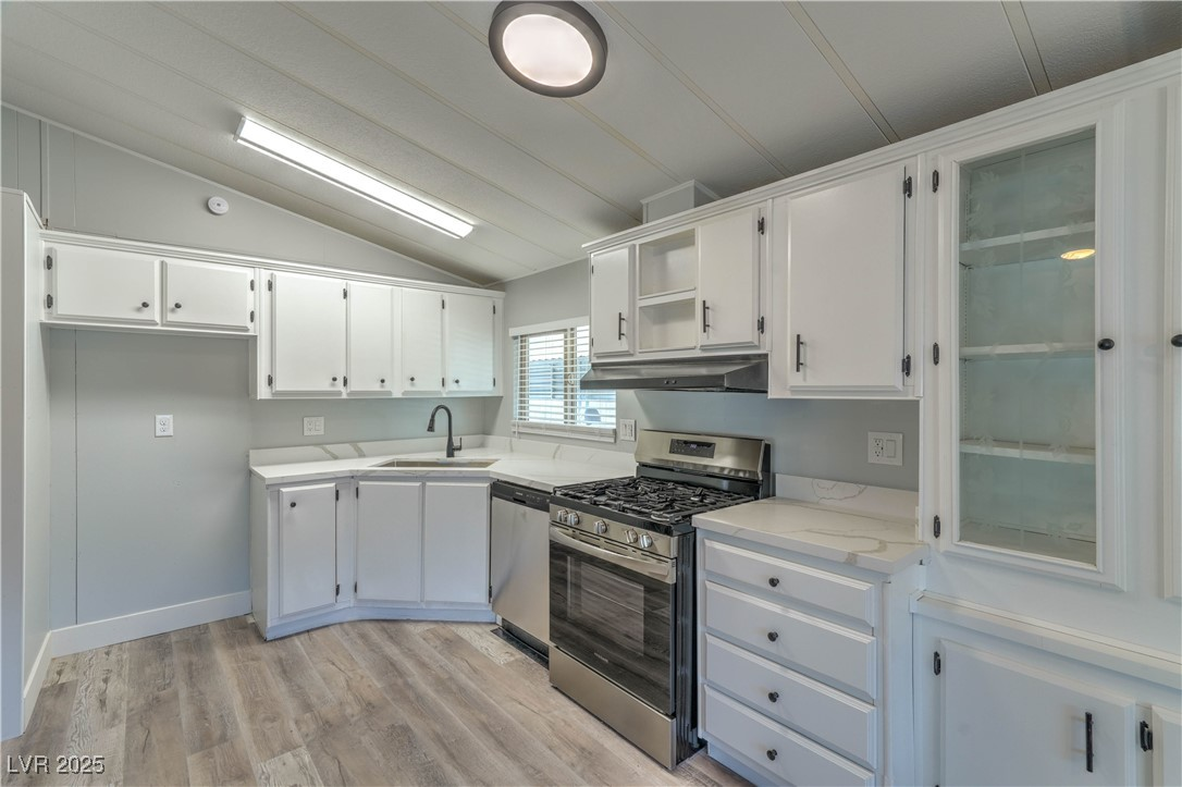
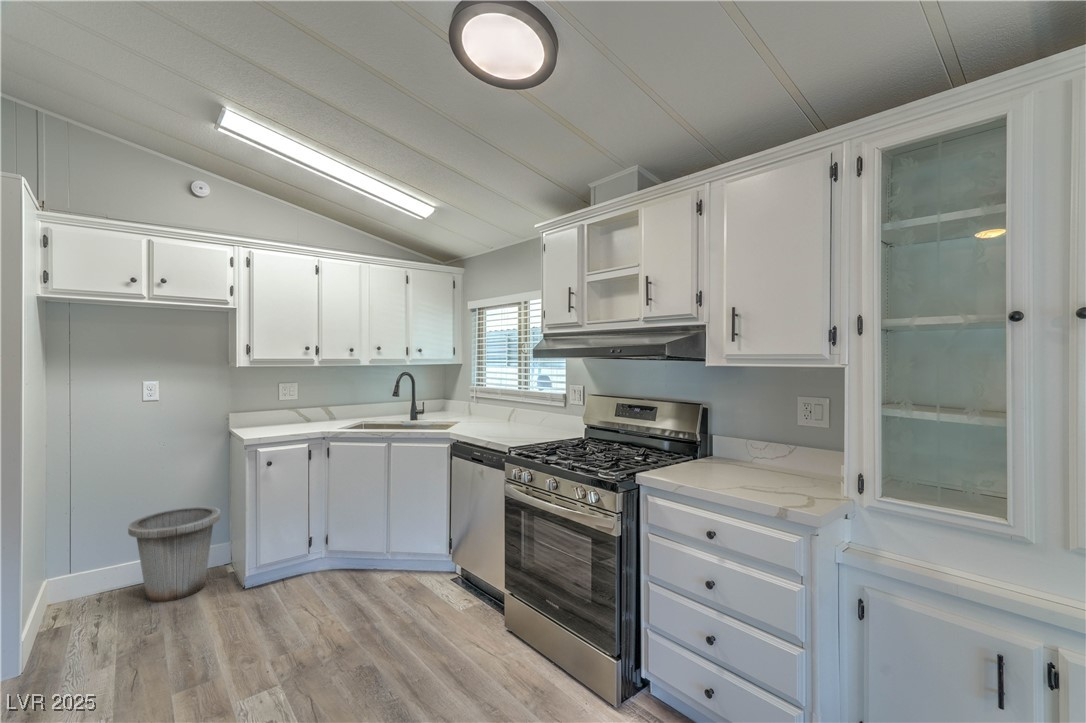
+ trash can [127,506,221,603]
